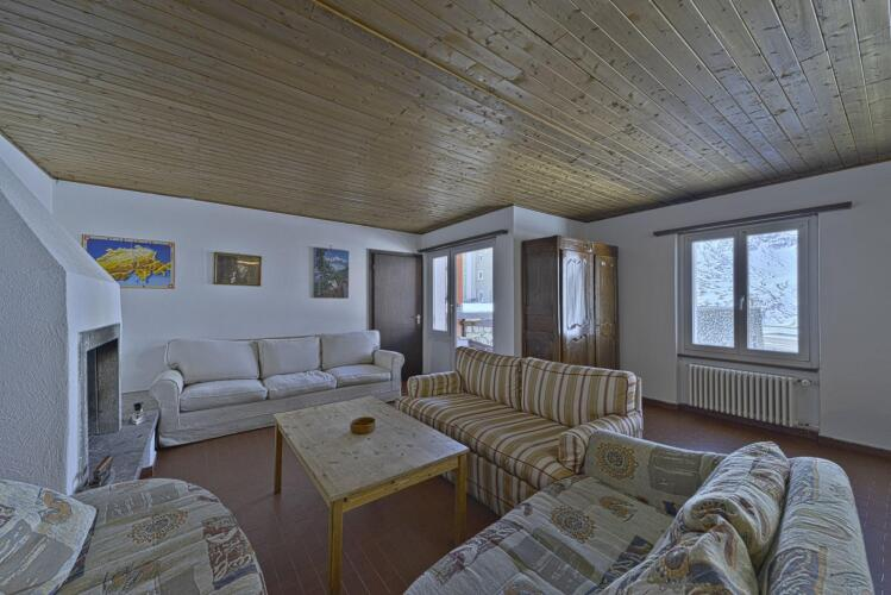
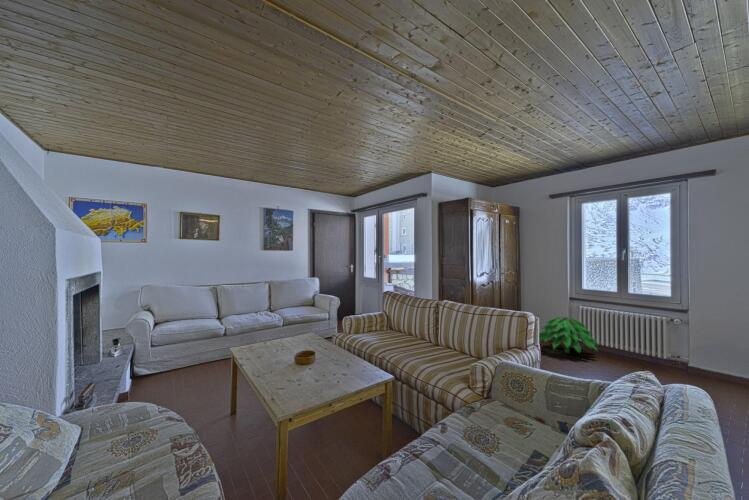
+ indoor plant [539,315,601,355]
